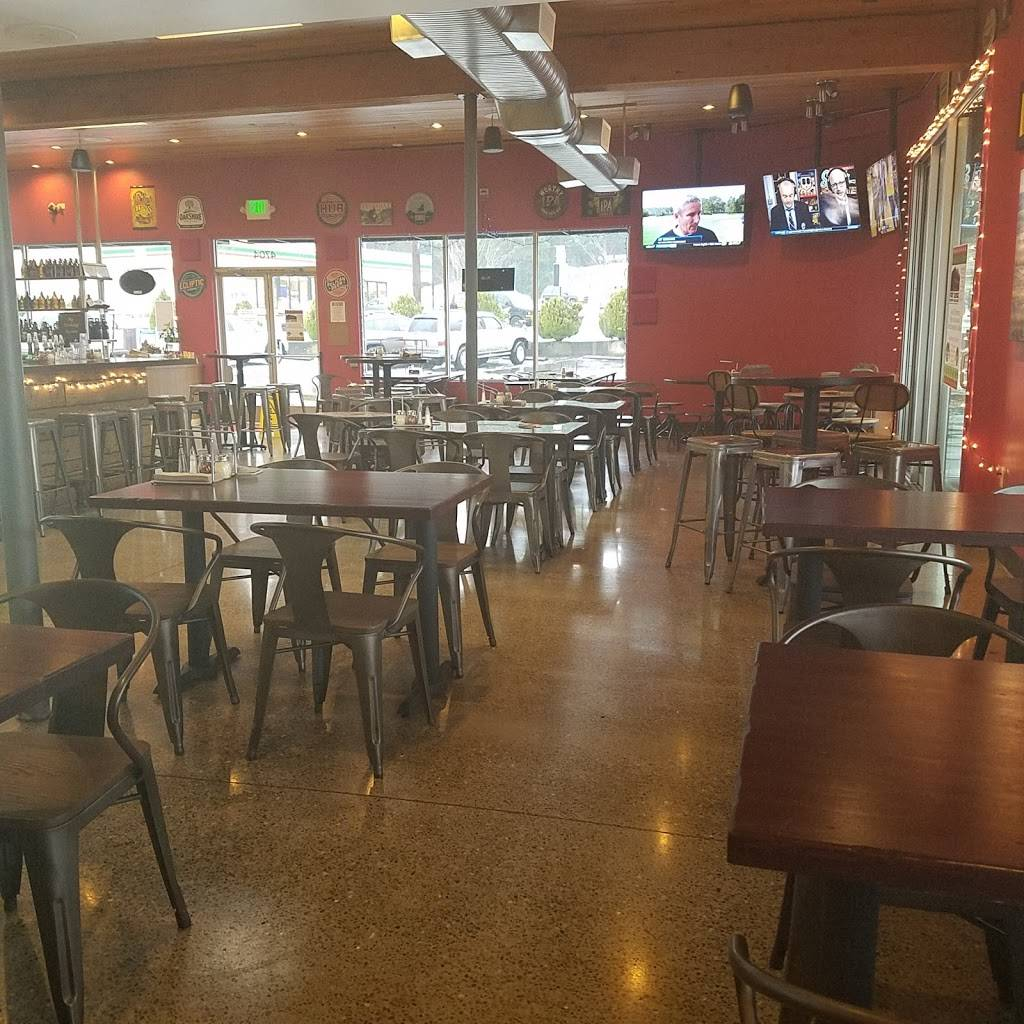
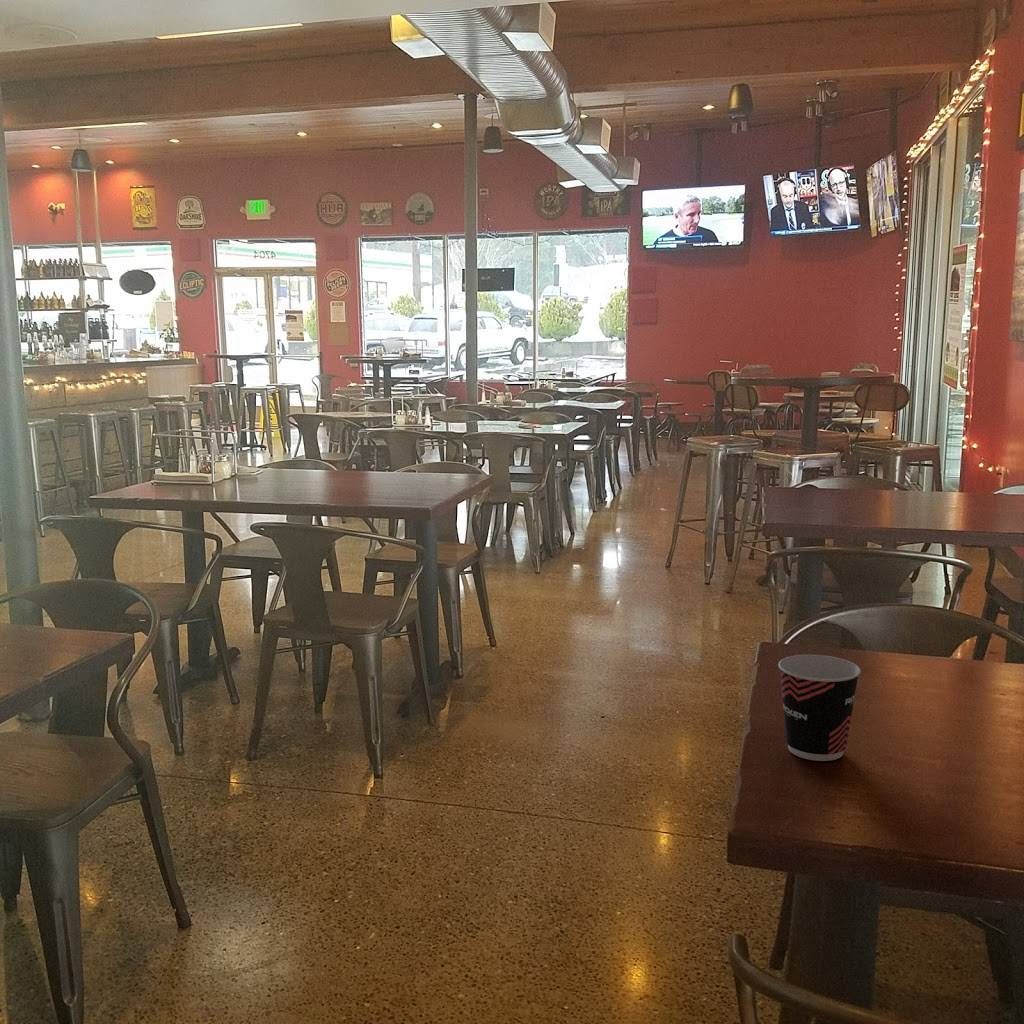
+ cup [777,654,862,762]
